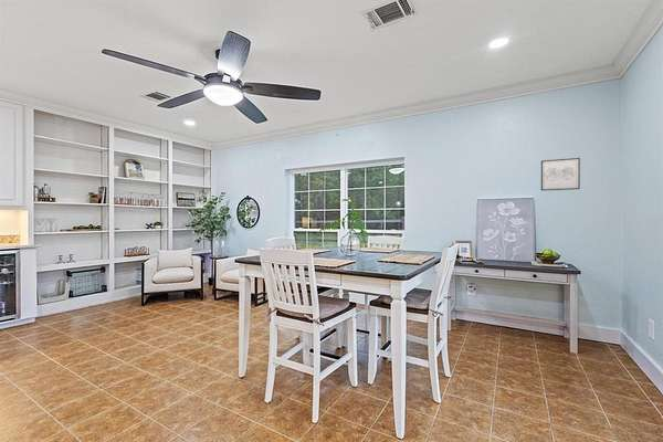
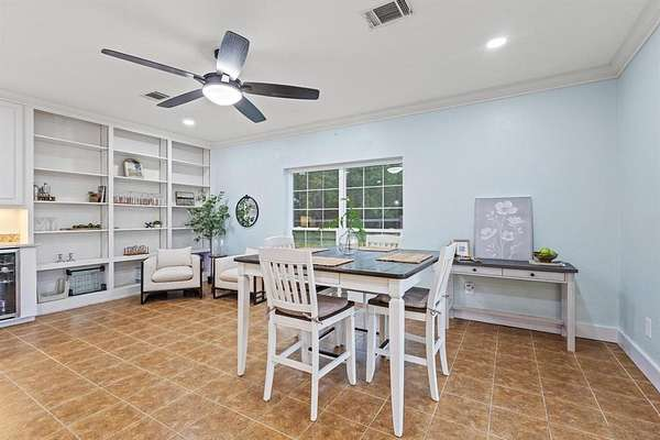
- wall art [540,157,581,192]
